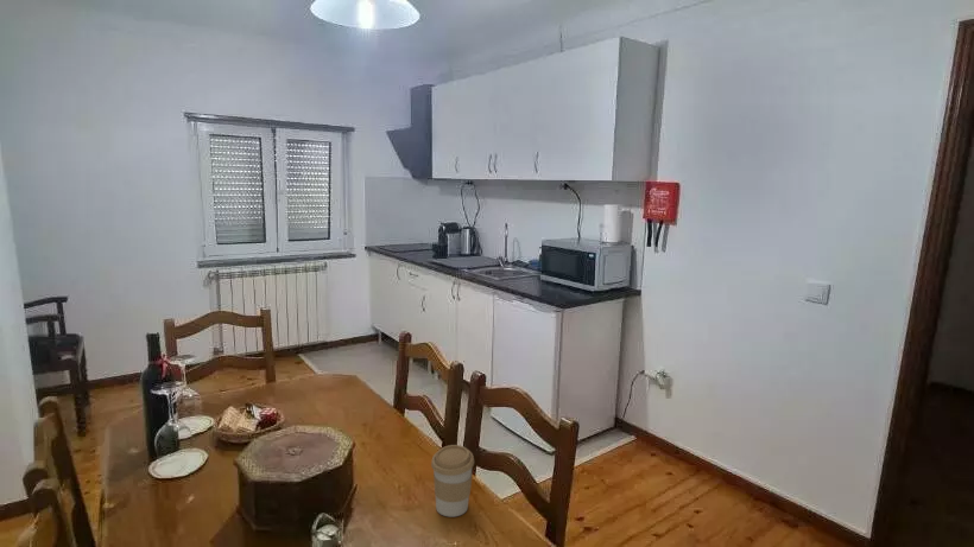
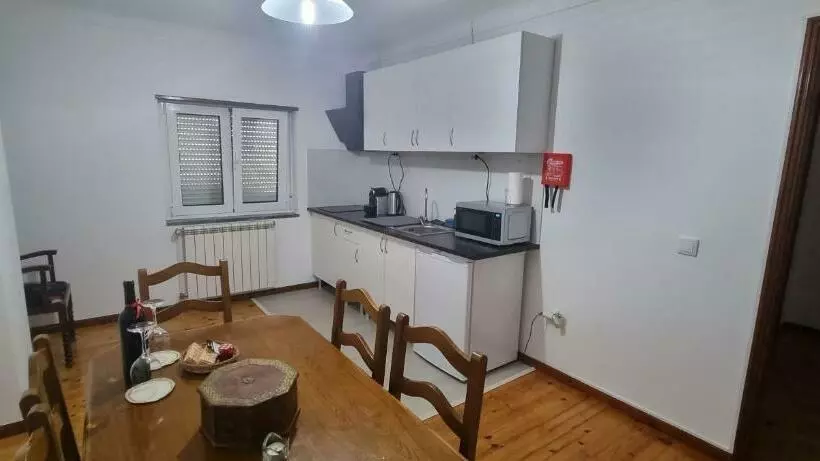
- coffee cup [430,444,475,519]
